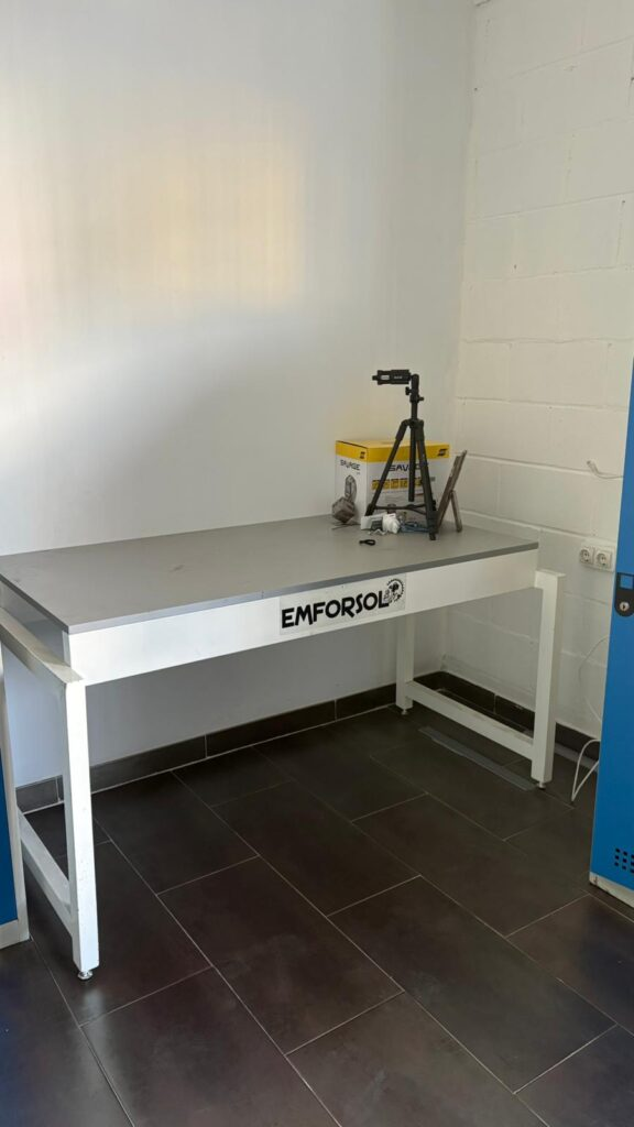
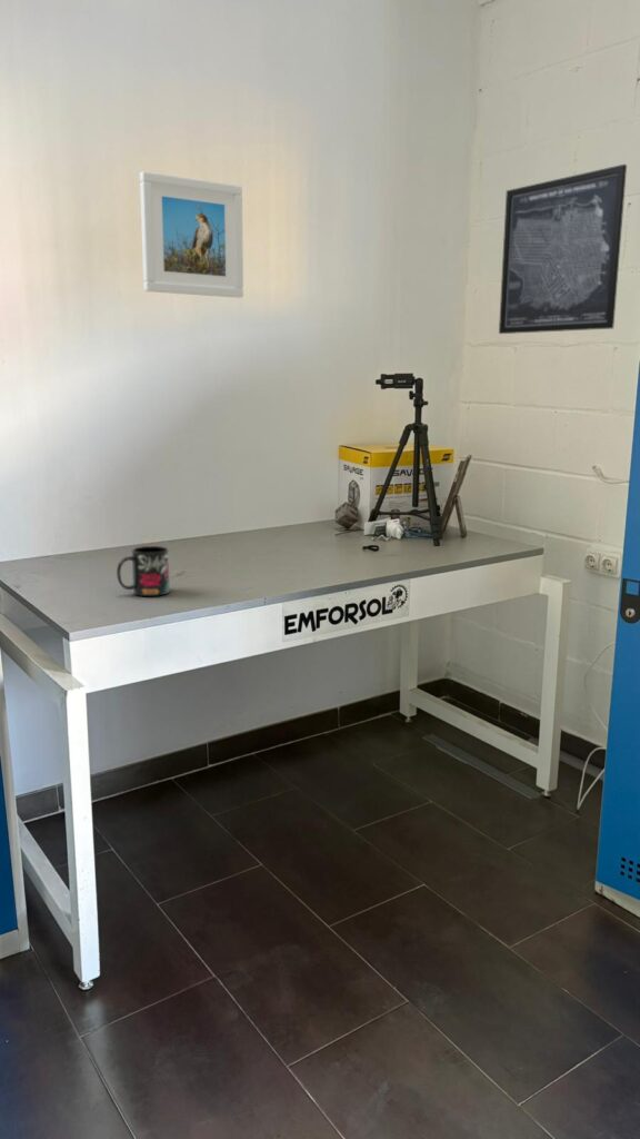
+ mug [116,545,171,597]
+ wall art [498,164,628,335]
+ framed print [139,170,244,299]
